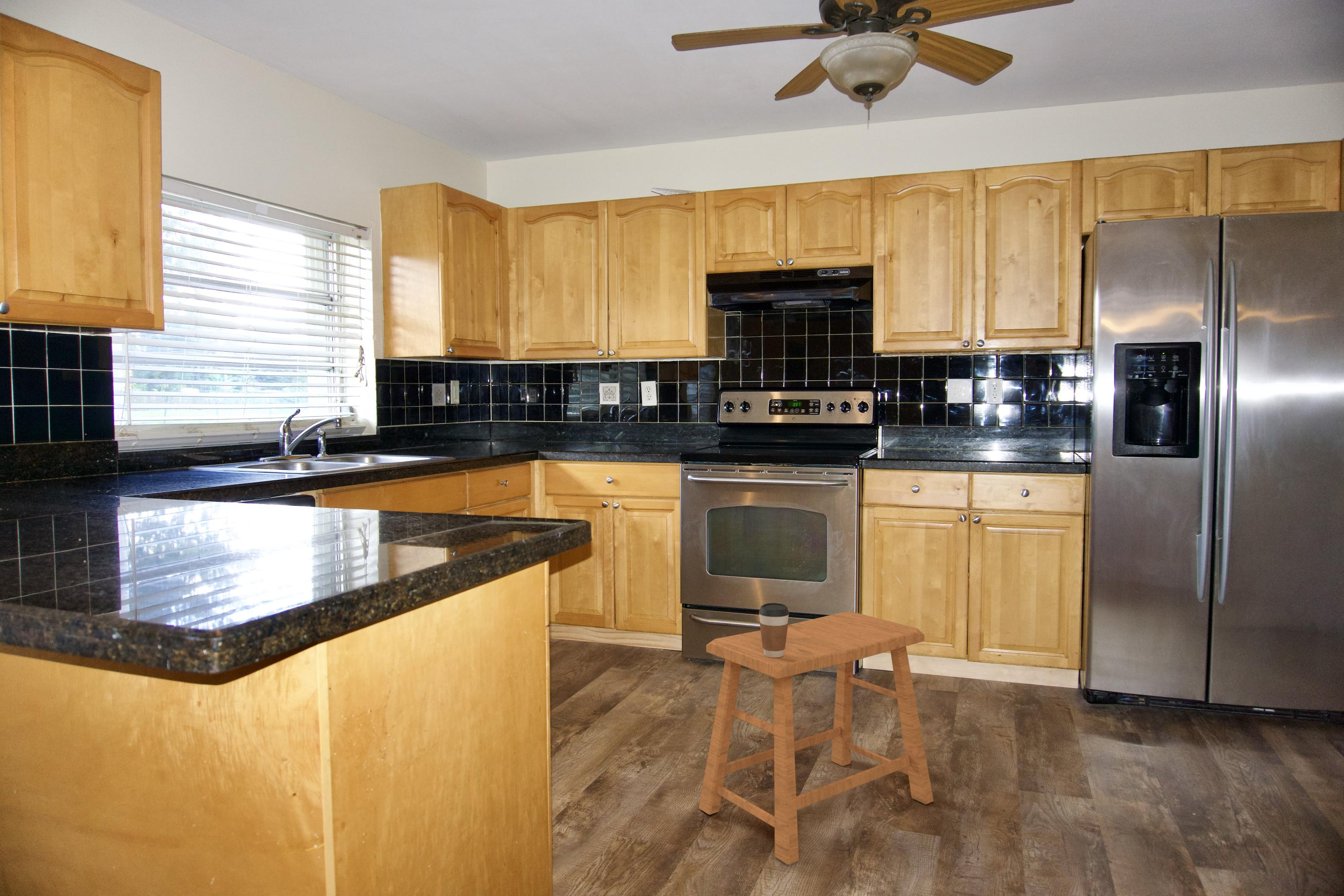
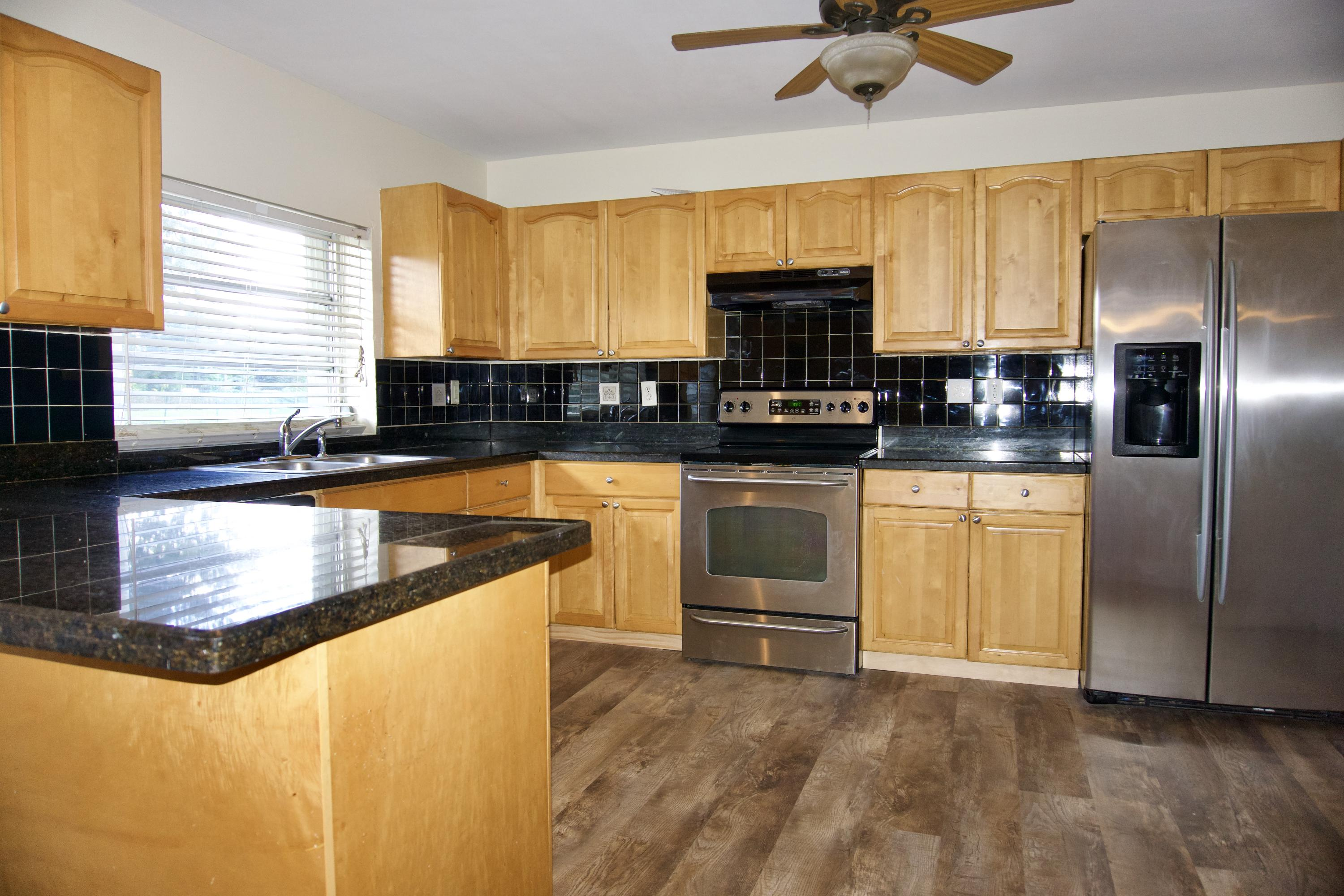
- coffee cup [758,603,790,658]
- stool [698,612,934,866]
